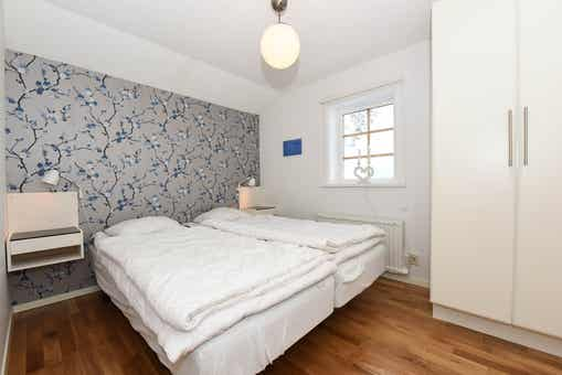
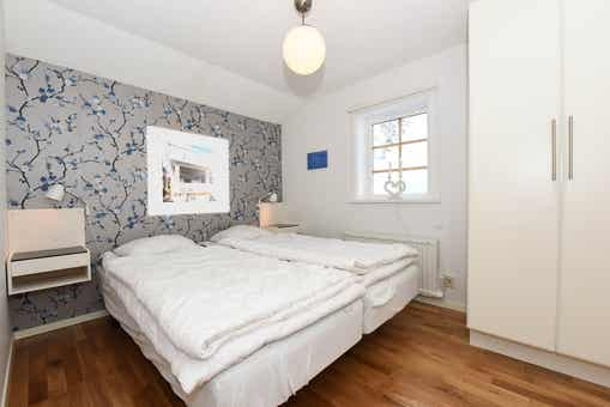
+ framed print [145,124,230,217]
